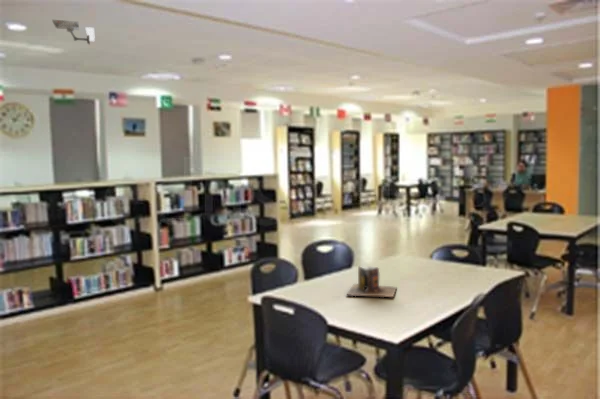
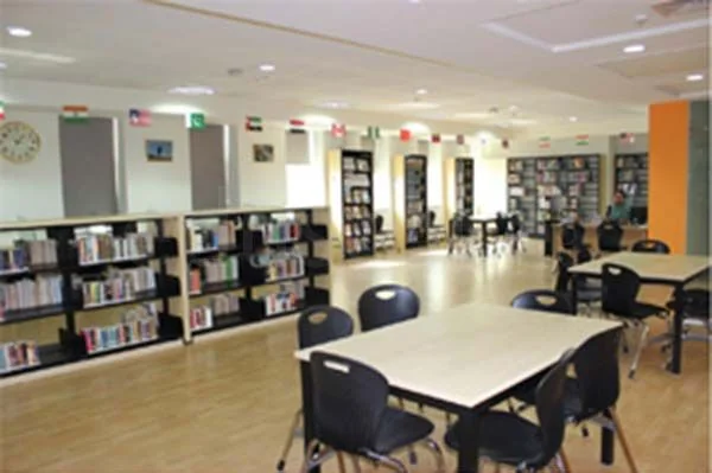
- books [345,265,398,298]
- security camera [51,19,96,46]
